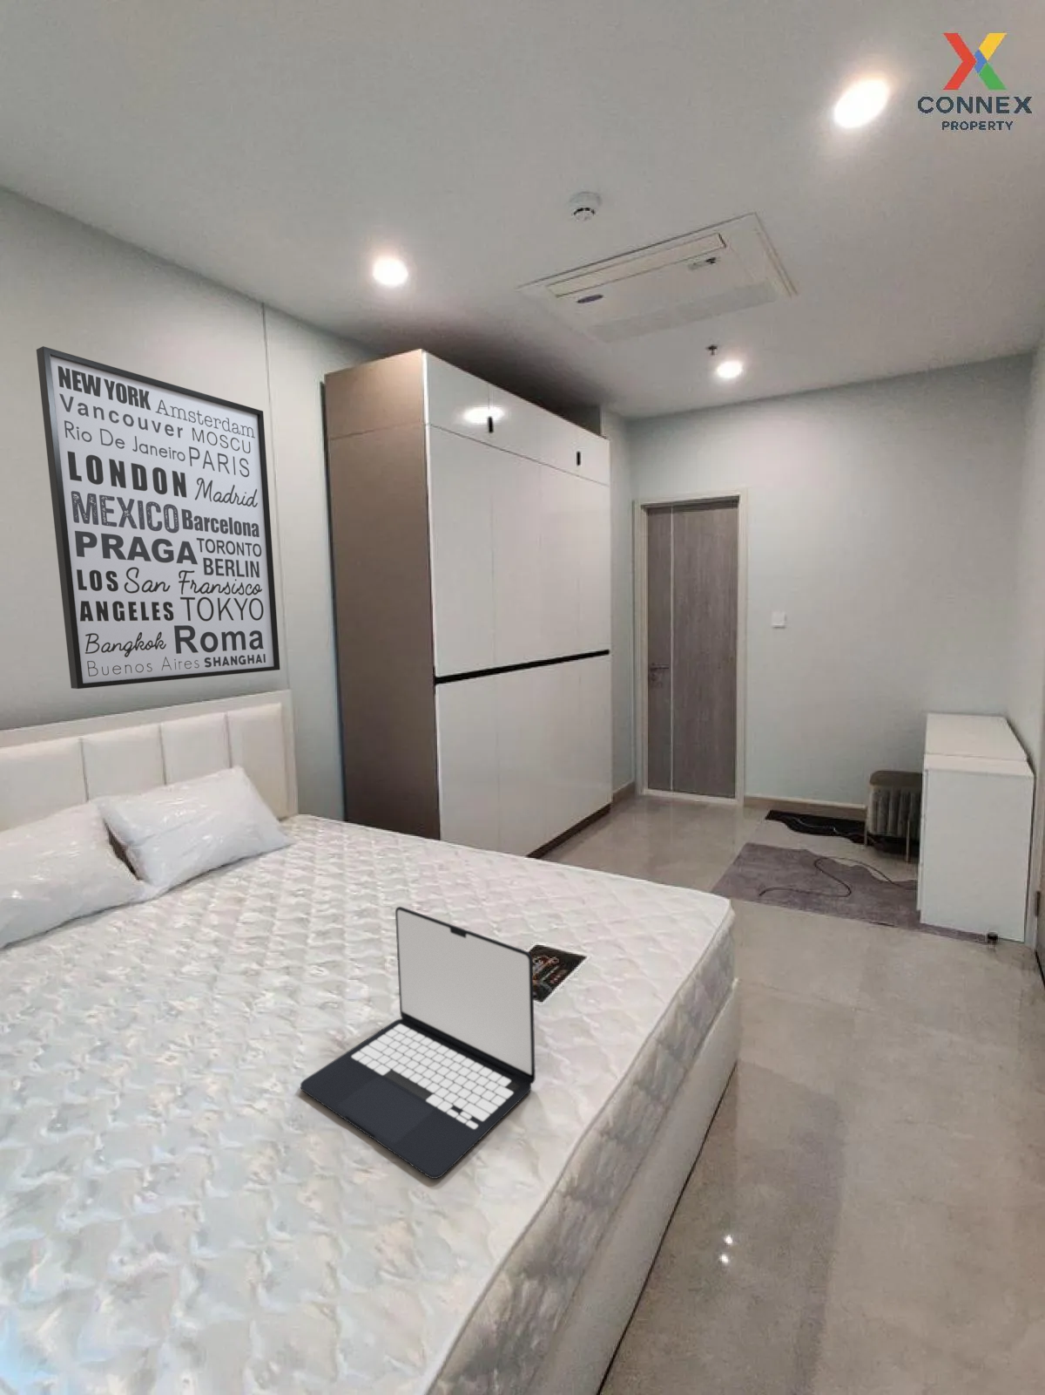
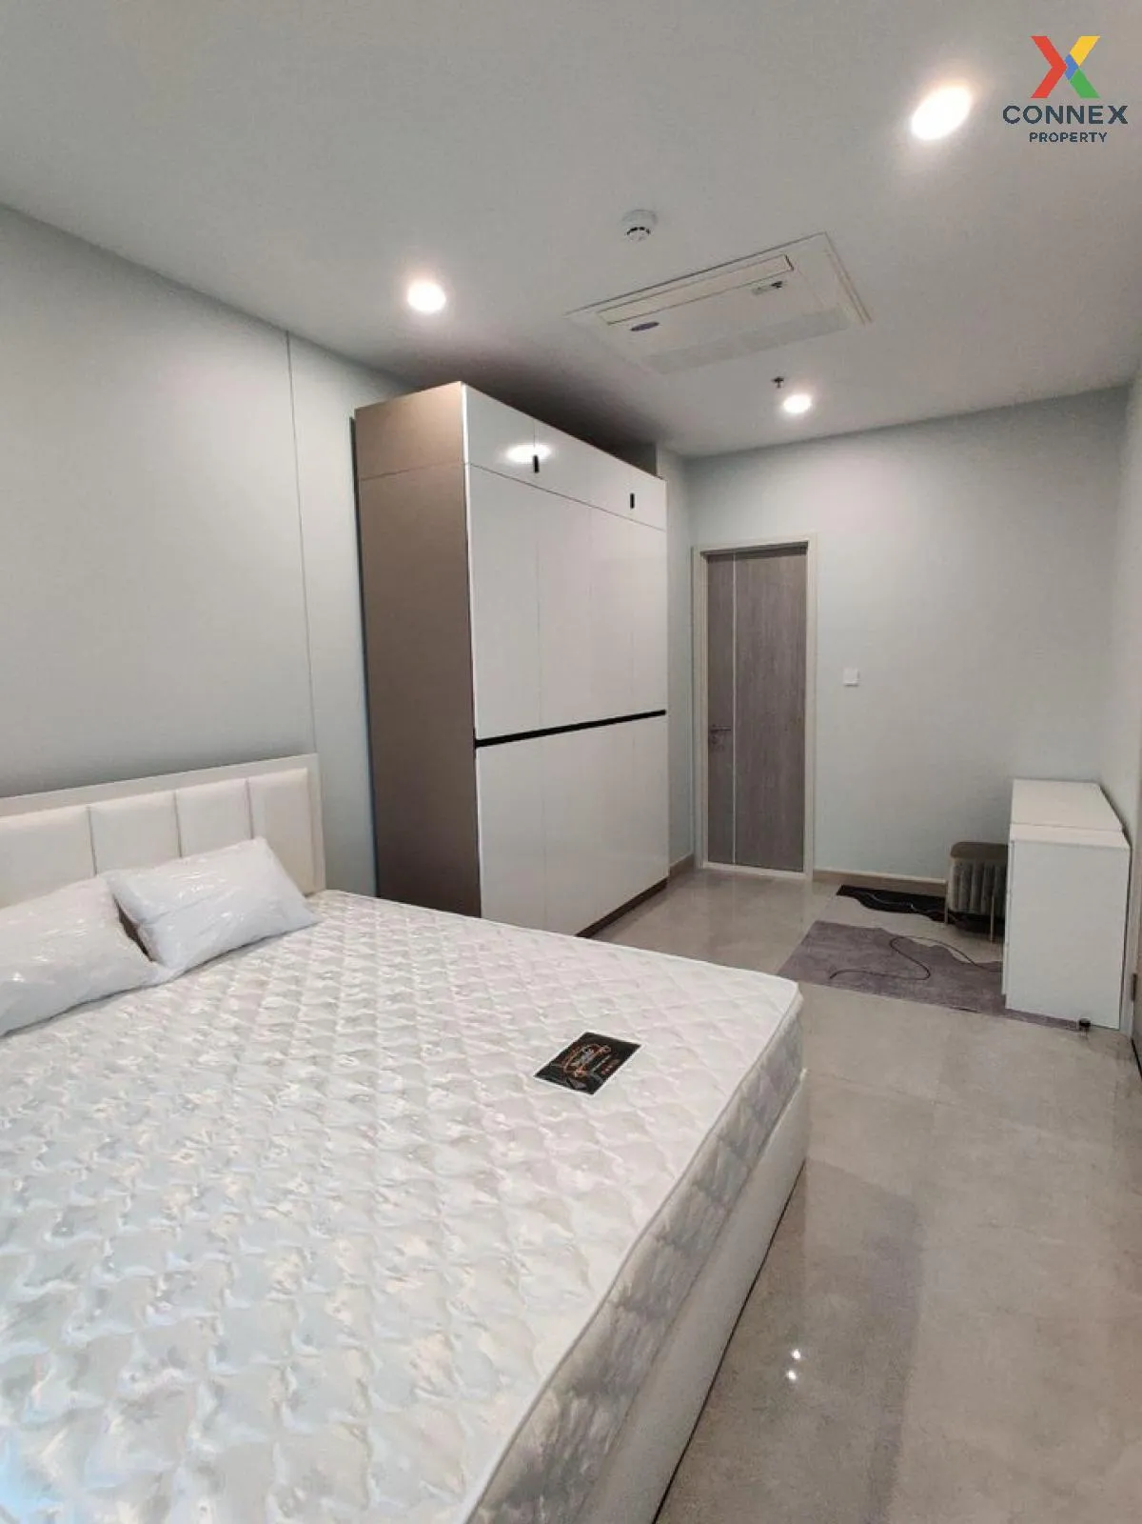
- laptop [300,906,537,1180]
- wall art [36,345,281,690]
